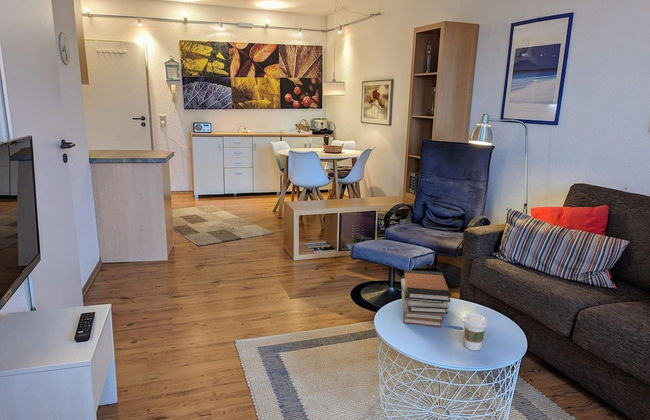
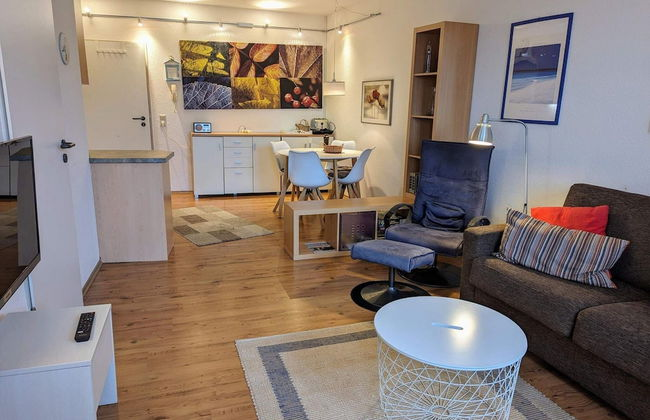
- coffee cup [462,312,489,352]
- book stack [400,269,452,328]
